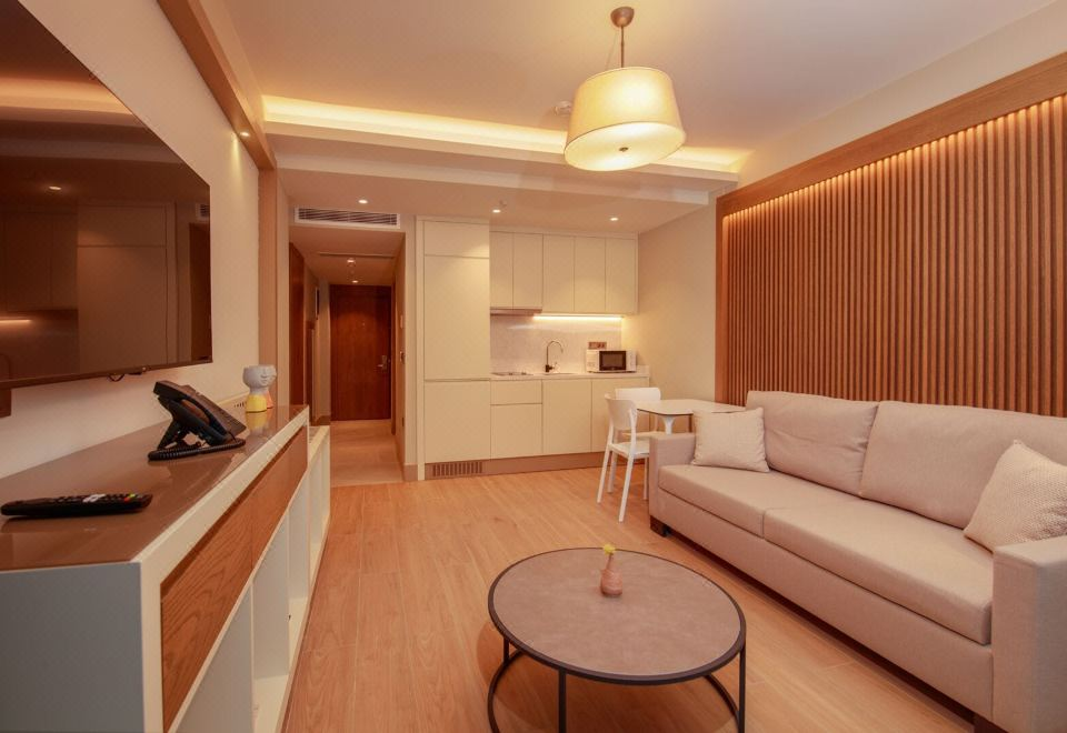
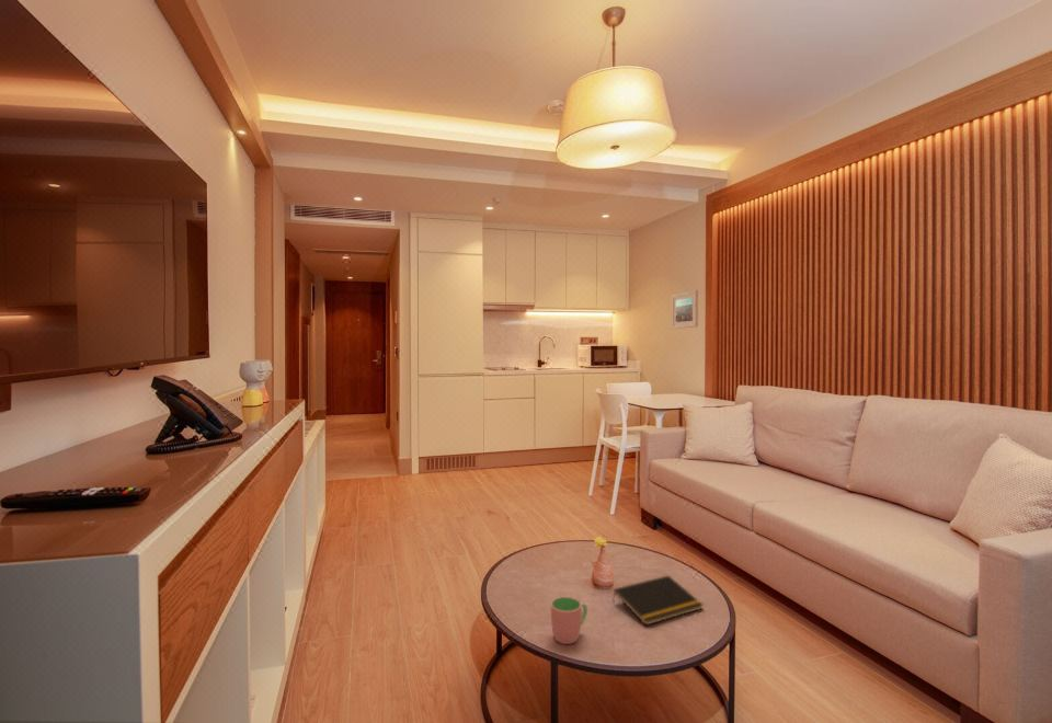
+ notepad [611,574,705,627]
+ cup [550,596,588,645]
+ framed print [671,289,699,330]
